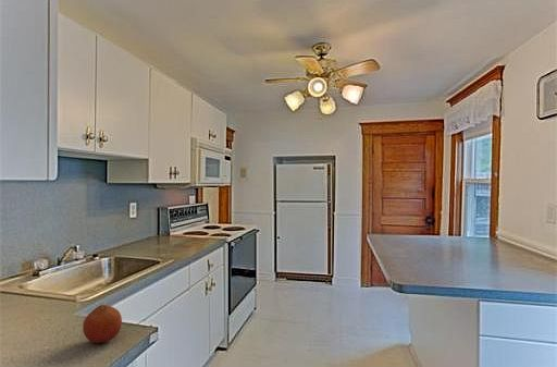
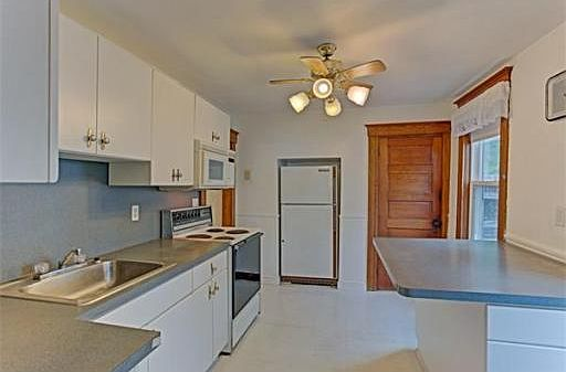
- fruit [82,304,123,344]
